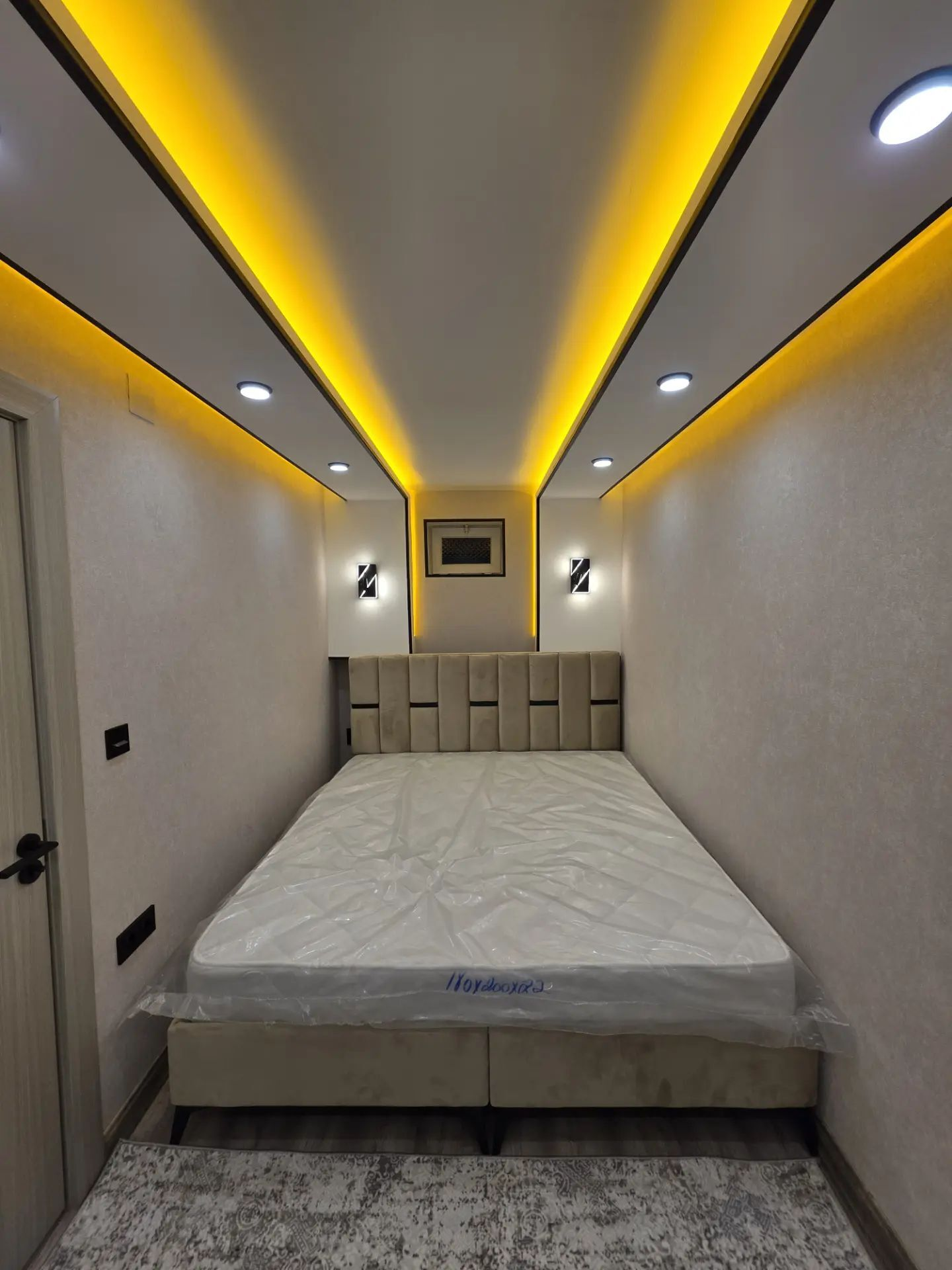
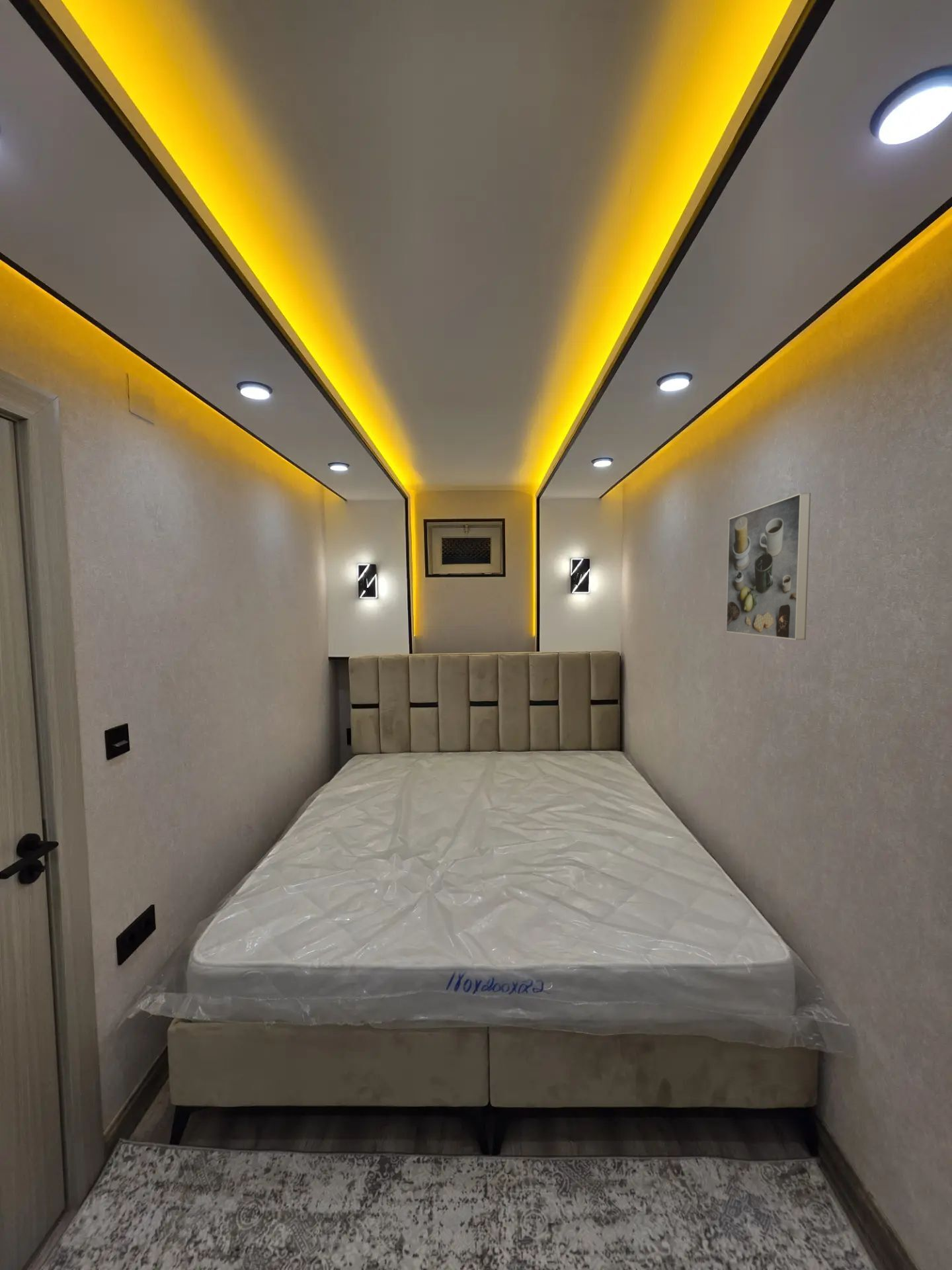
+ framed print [725,492,811,641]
